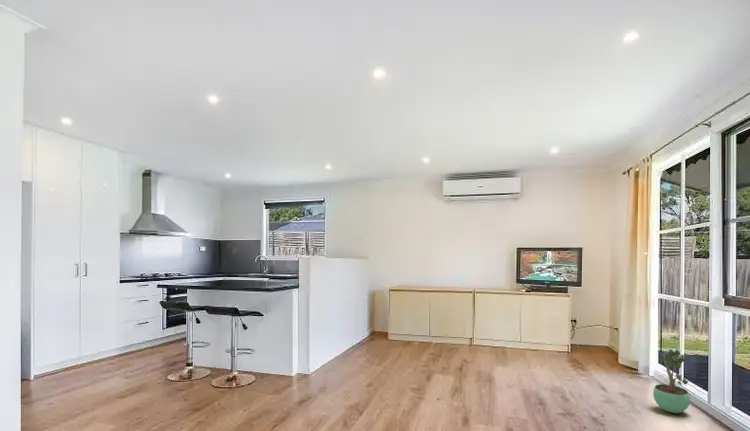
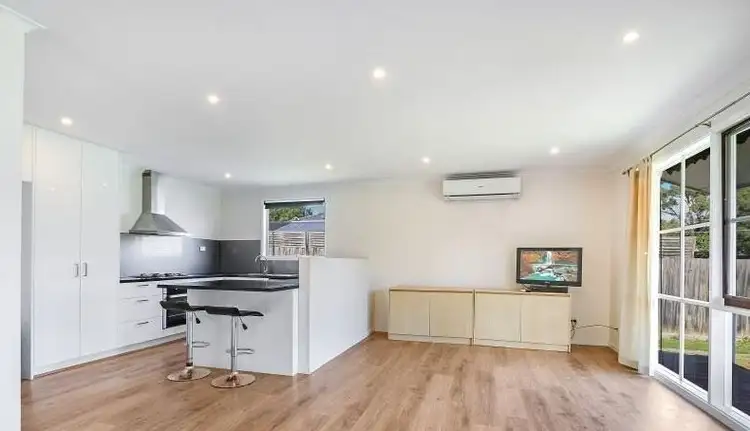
- potted plant [652,348,691,414]
